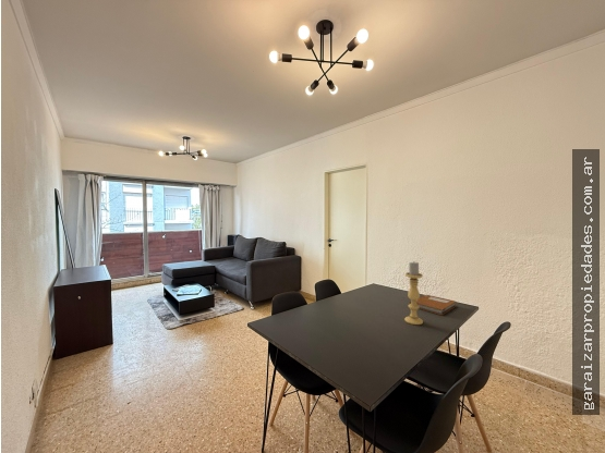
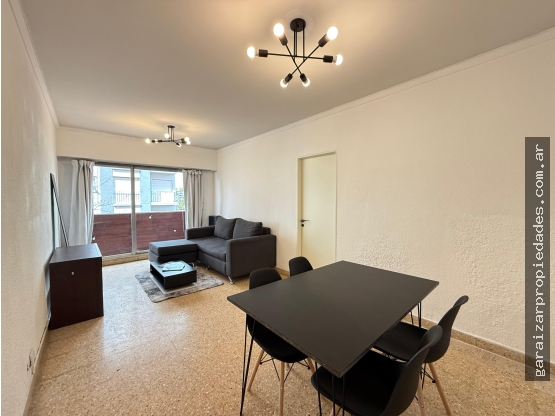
- notebook [409,294,457,316]
- candle holder [403,260,424,326]
